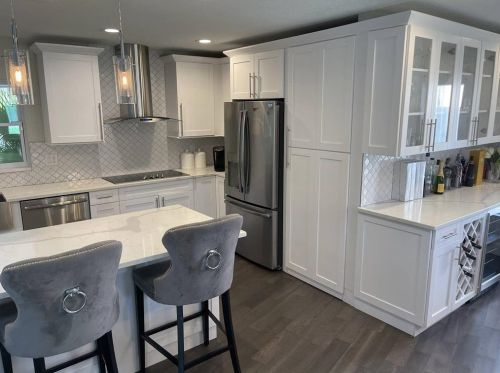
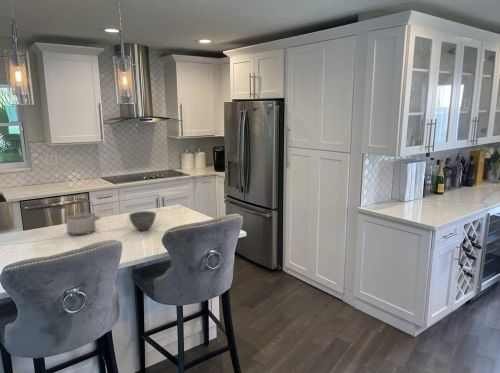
+ bowl [128,210,157,232]
+ teapot [64,199,102,236]
